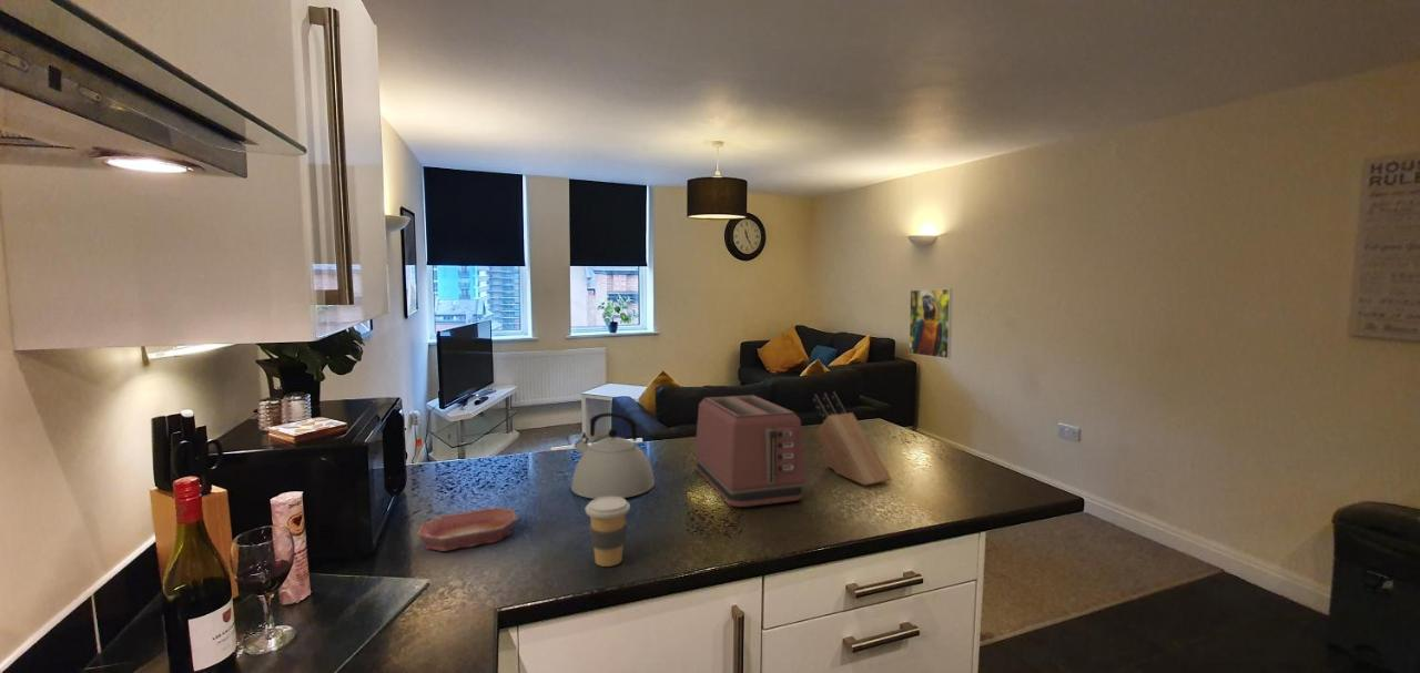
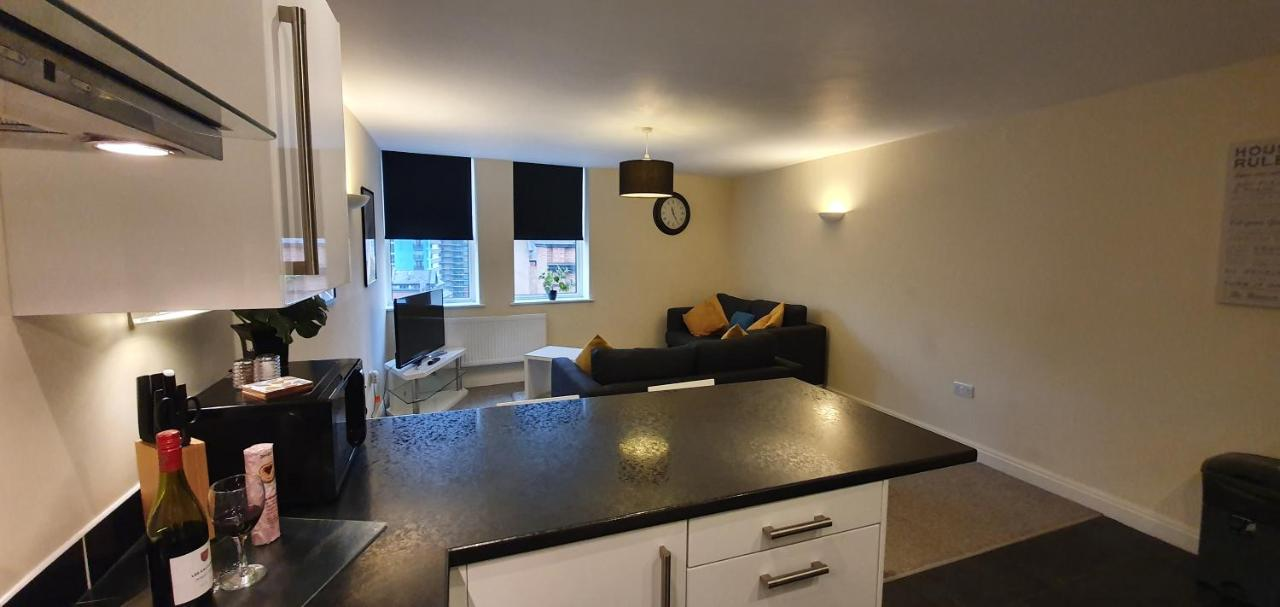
- bowl [416,507,519,552]
- toaster [693,394,808,508]
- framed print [909,288,954,359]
- coffee cup [585,497,631,568]
- kettle [570,411,656,500]
- knife block [812,390,893,487]
